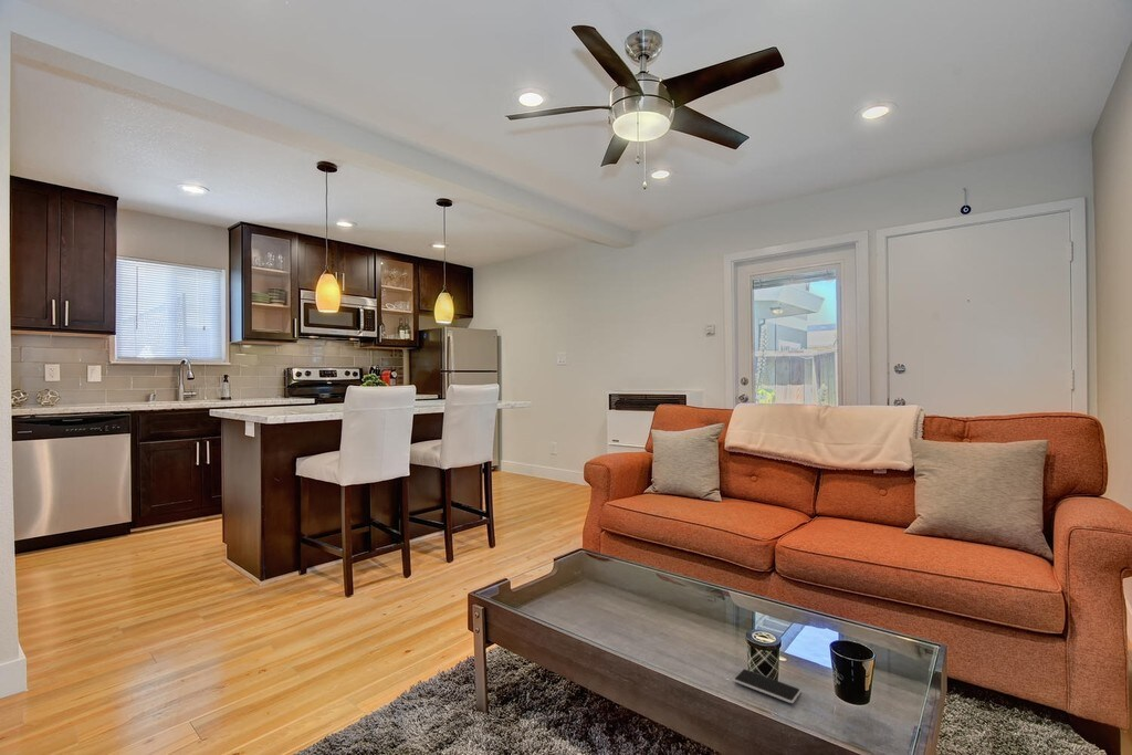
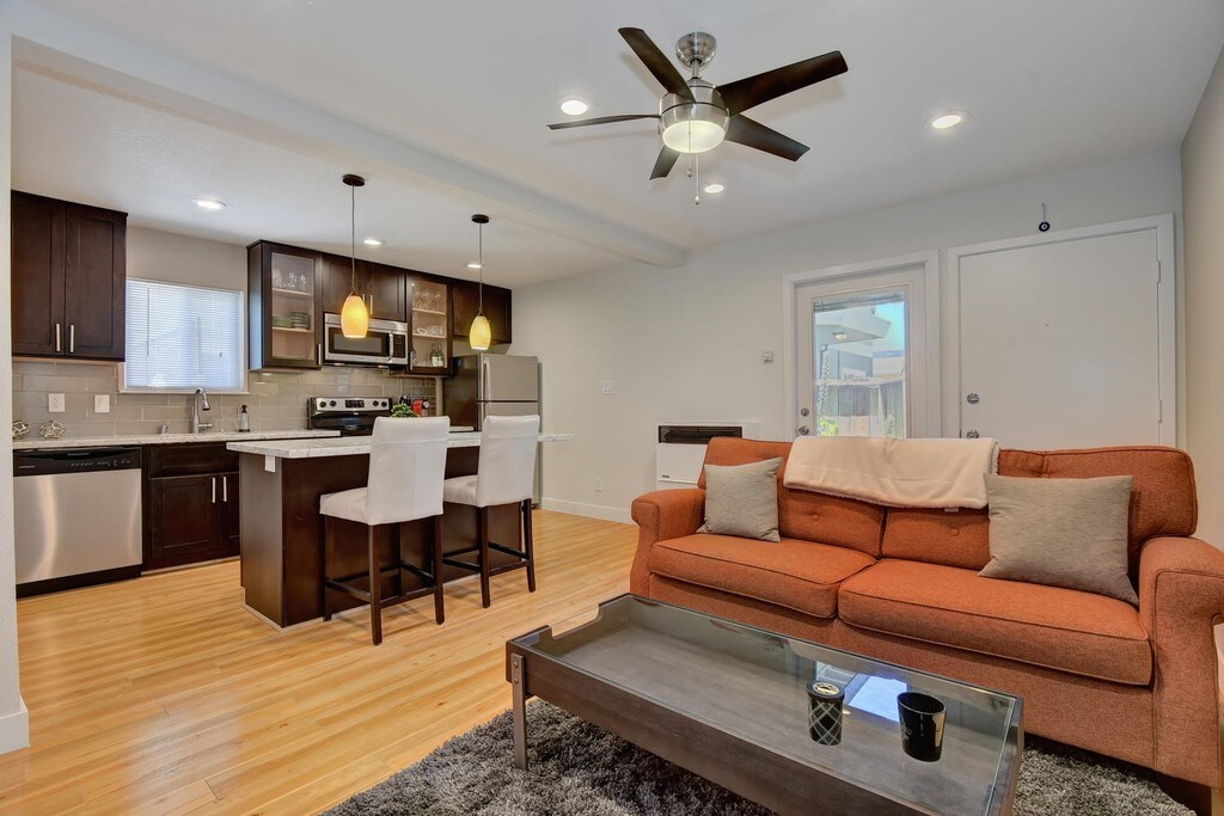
- smartphone [733,668,803,704]
